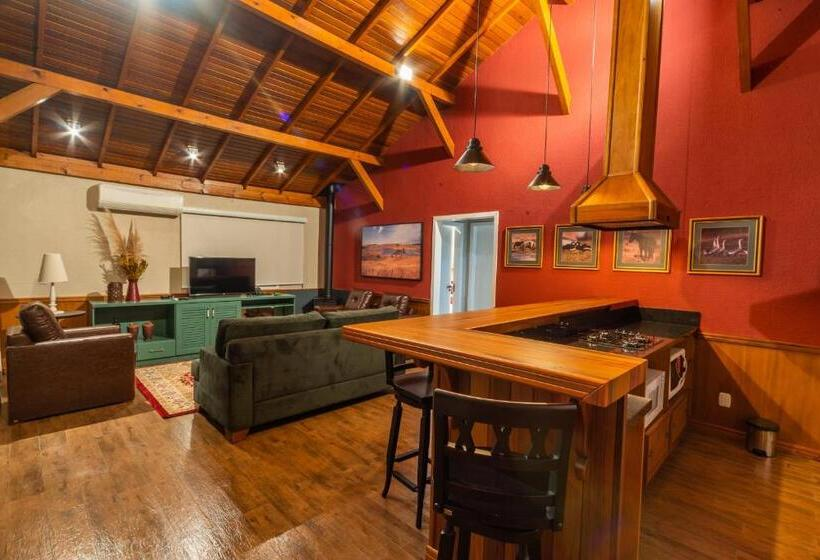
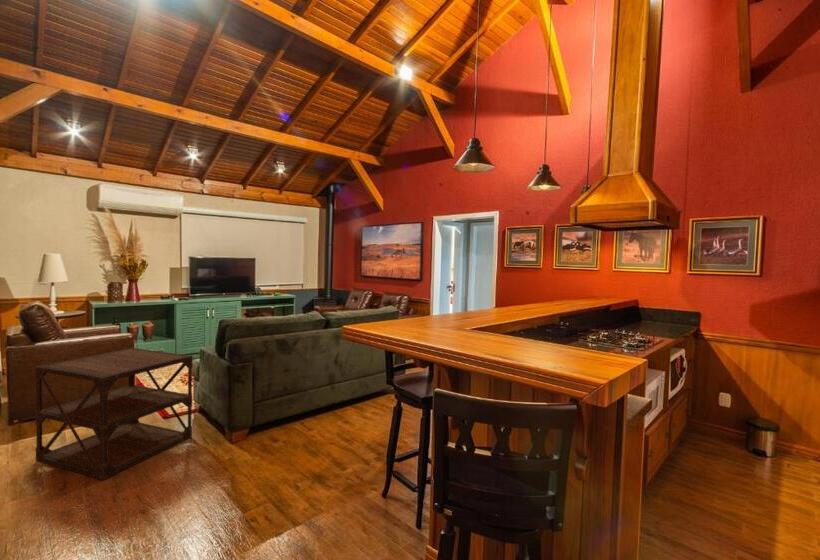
+ side table [34,347,194,481]
